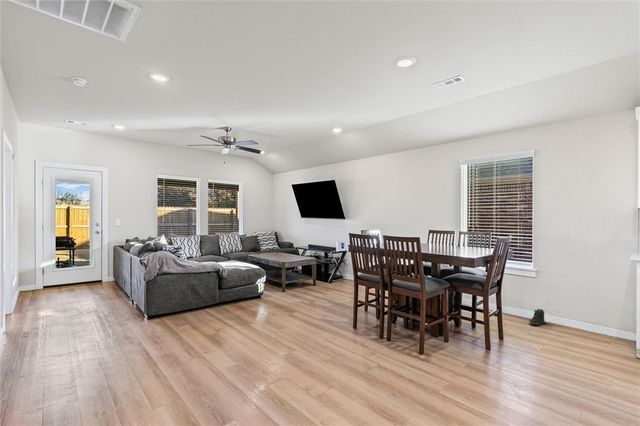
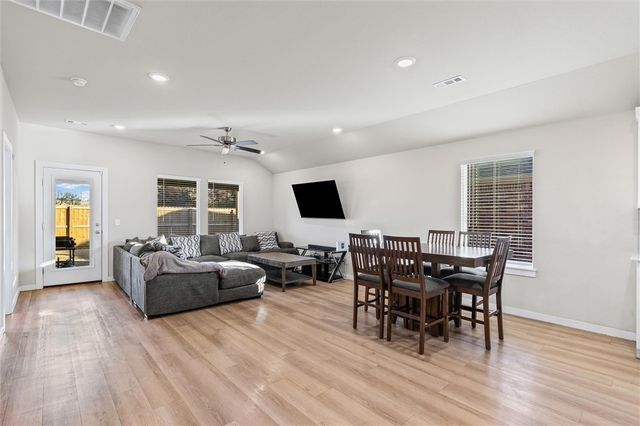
- sneaker [528,308,546,326]
